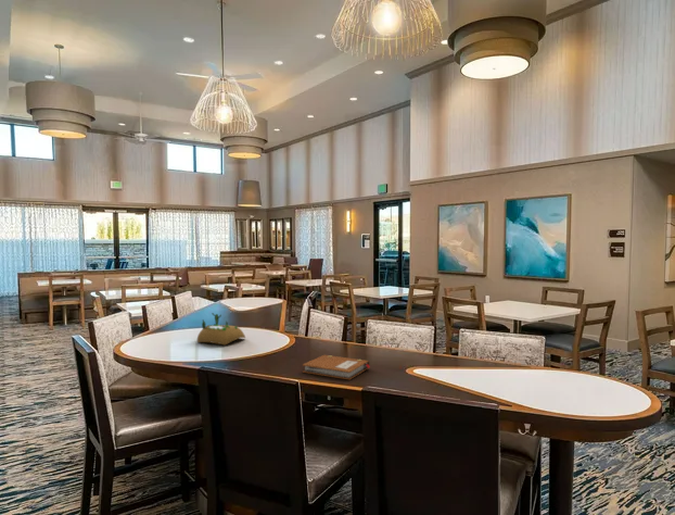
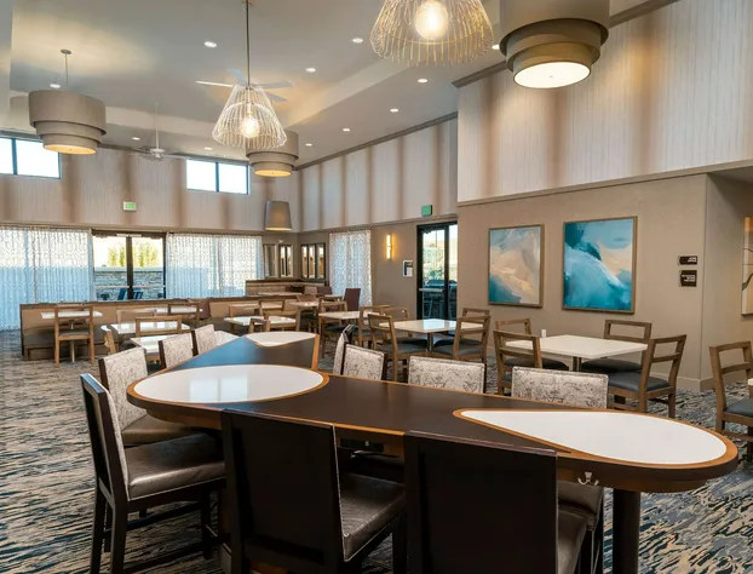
- notebook [302,354,371,380]
- succulent planter [195,312,246,347]
